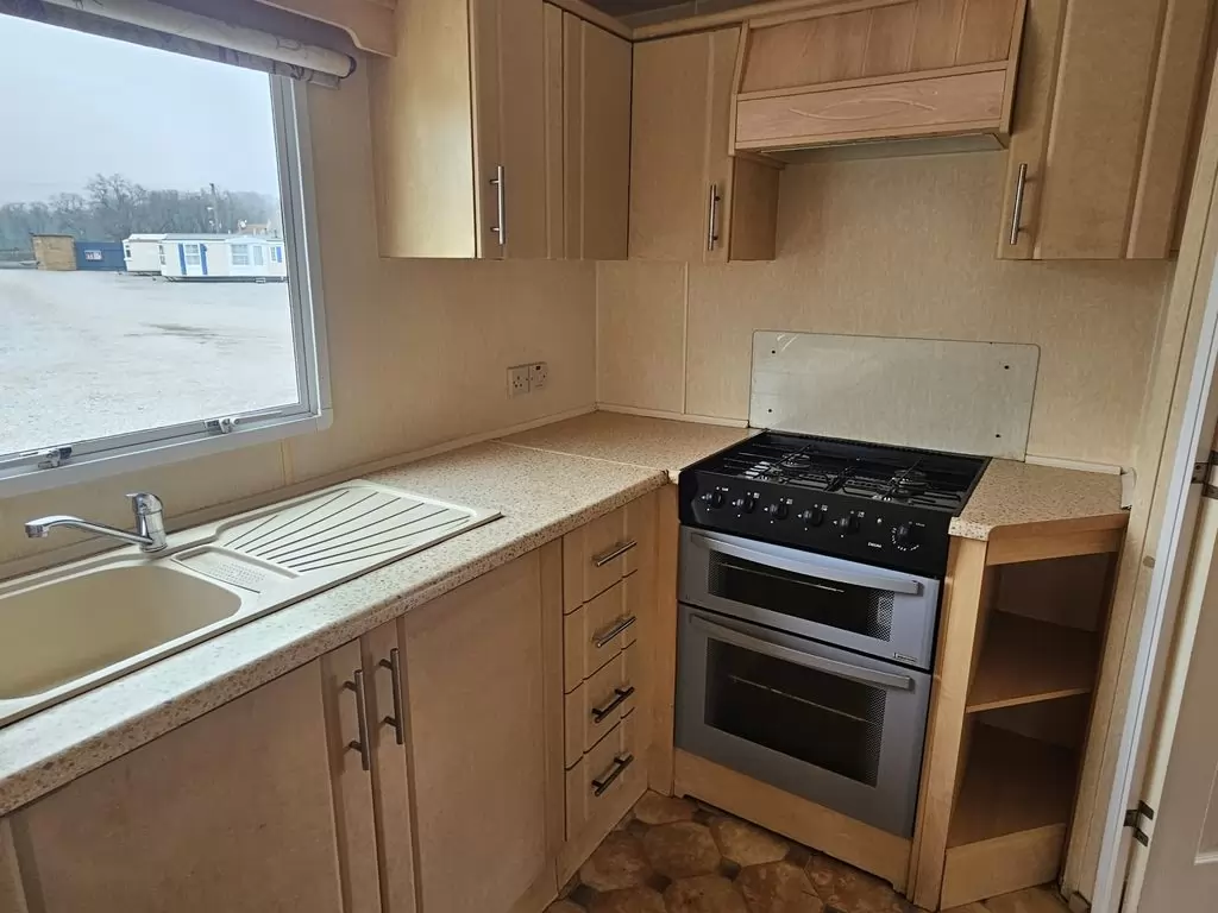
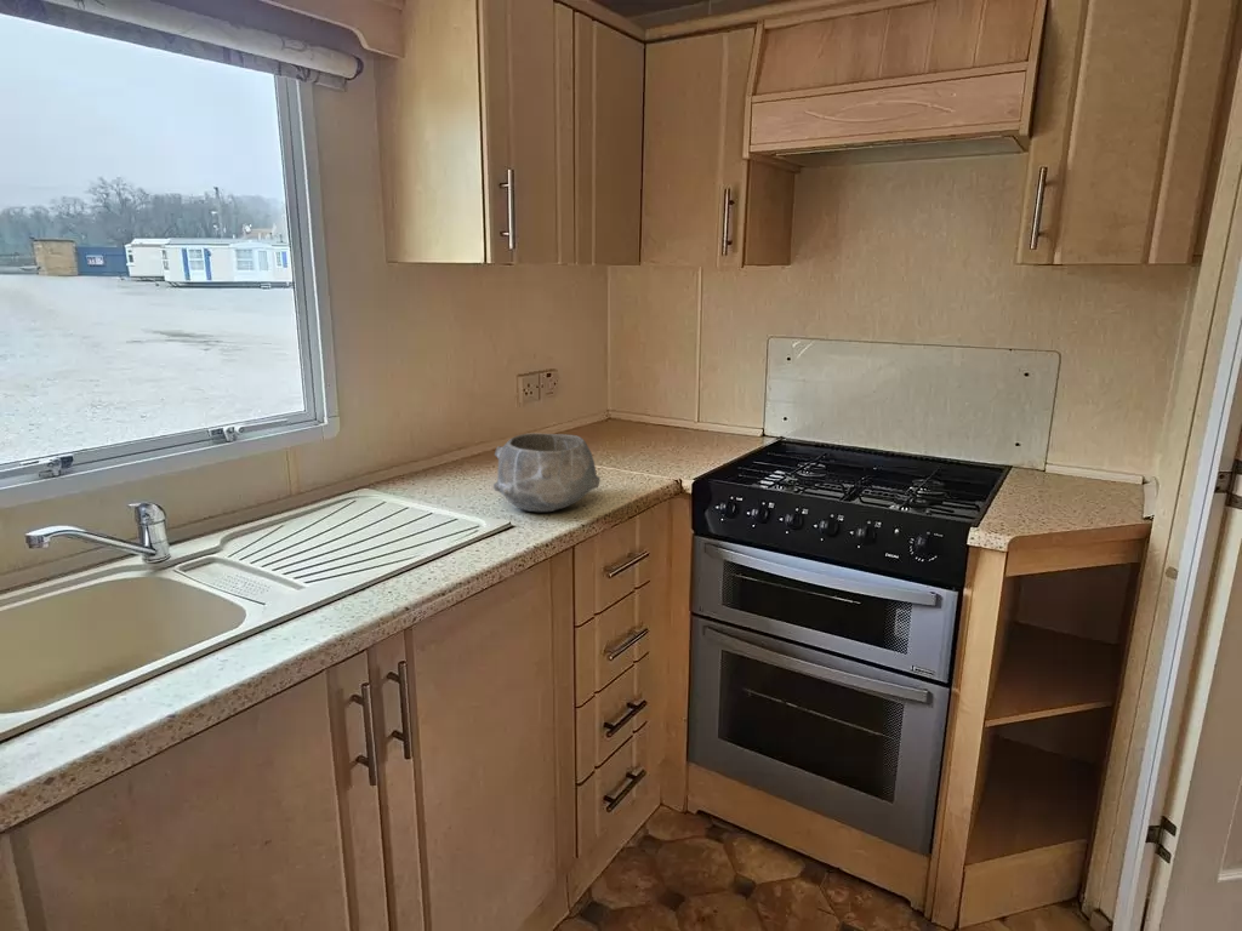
+ bowl [492,432,602,513]
